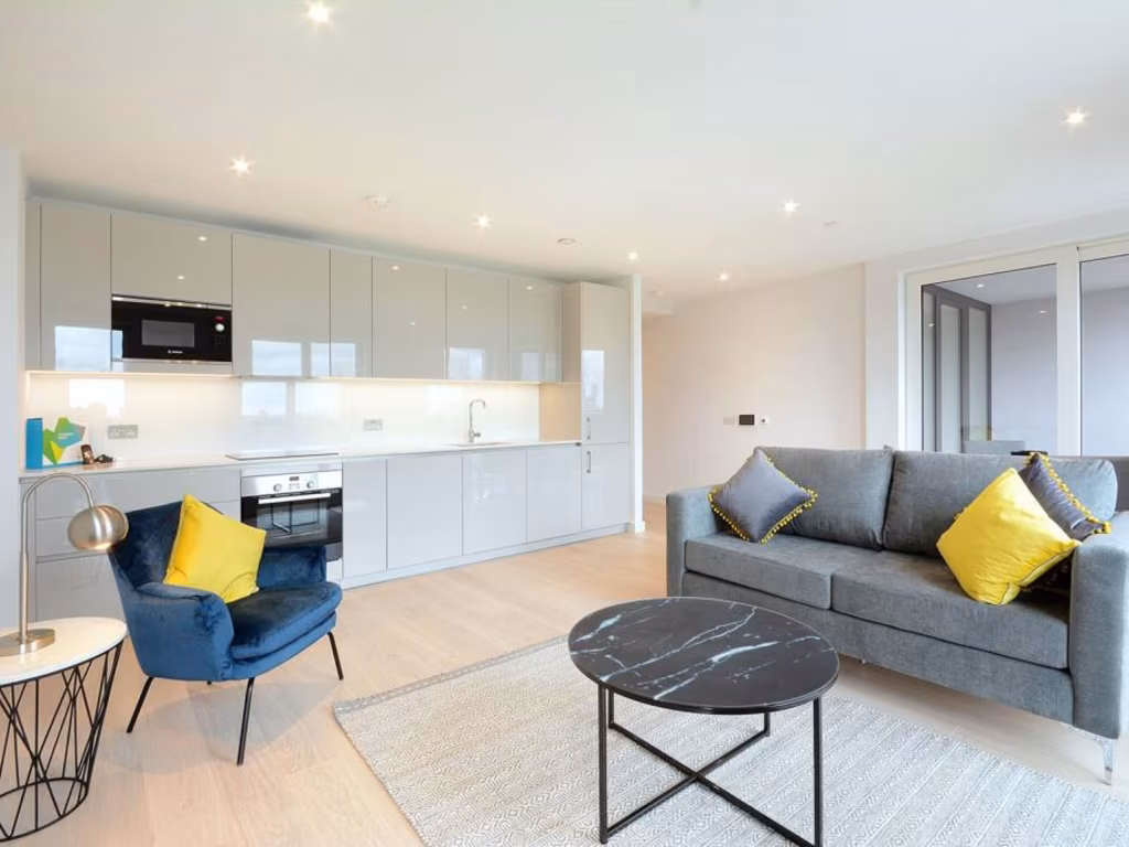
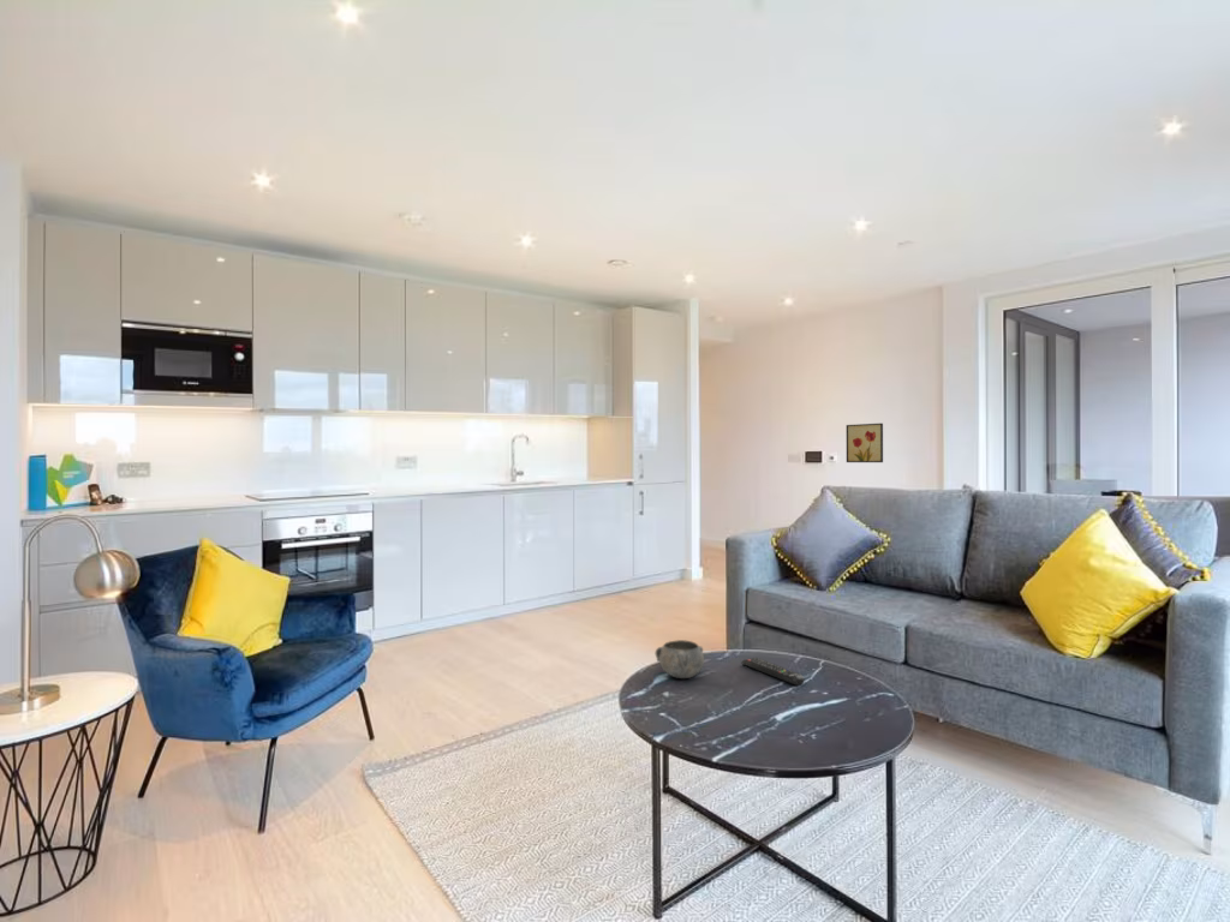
+ decorative bowl [655,639,705,679]
+ wall art [846,423,884,463]
+ remote control [741,657,805,687]
